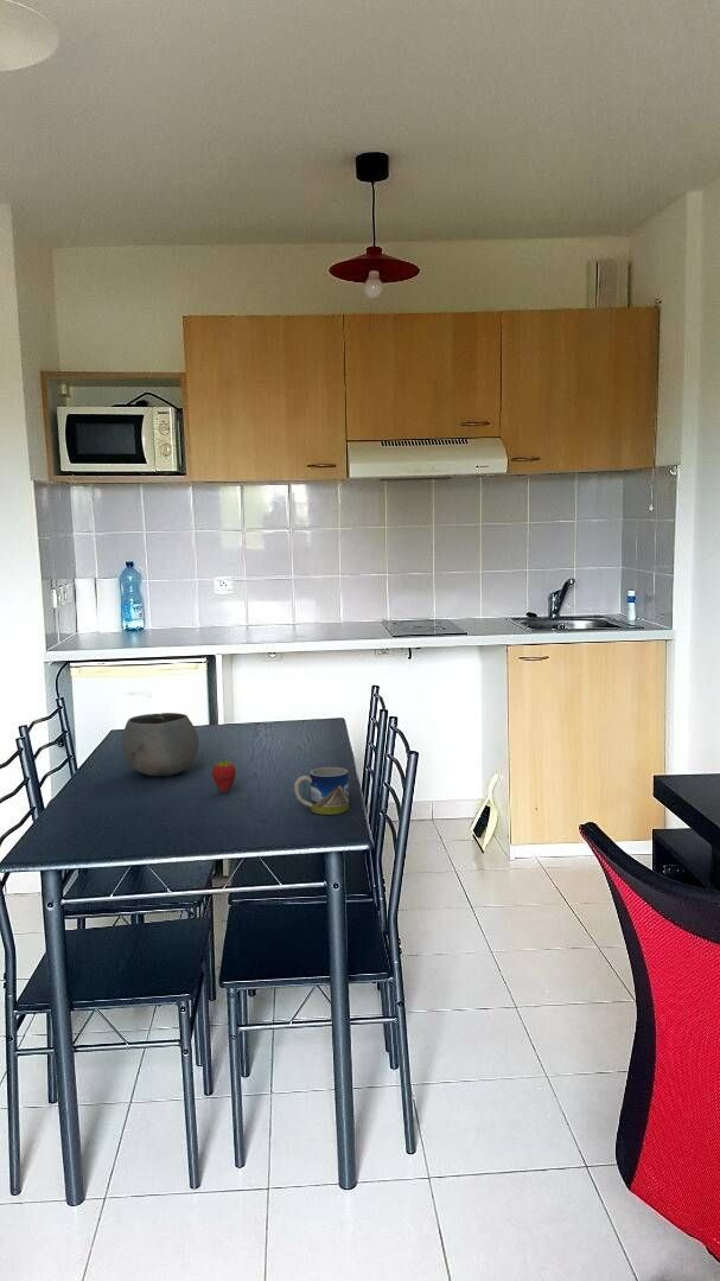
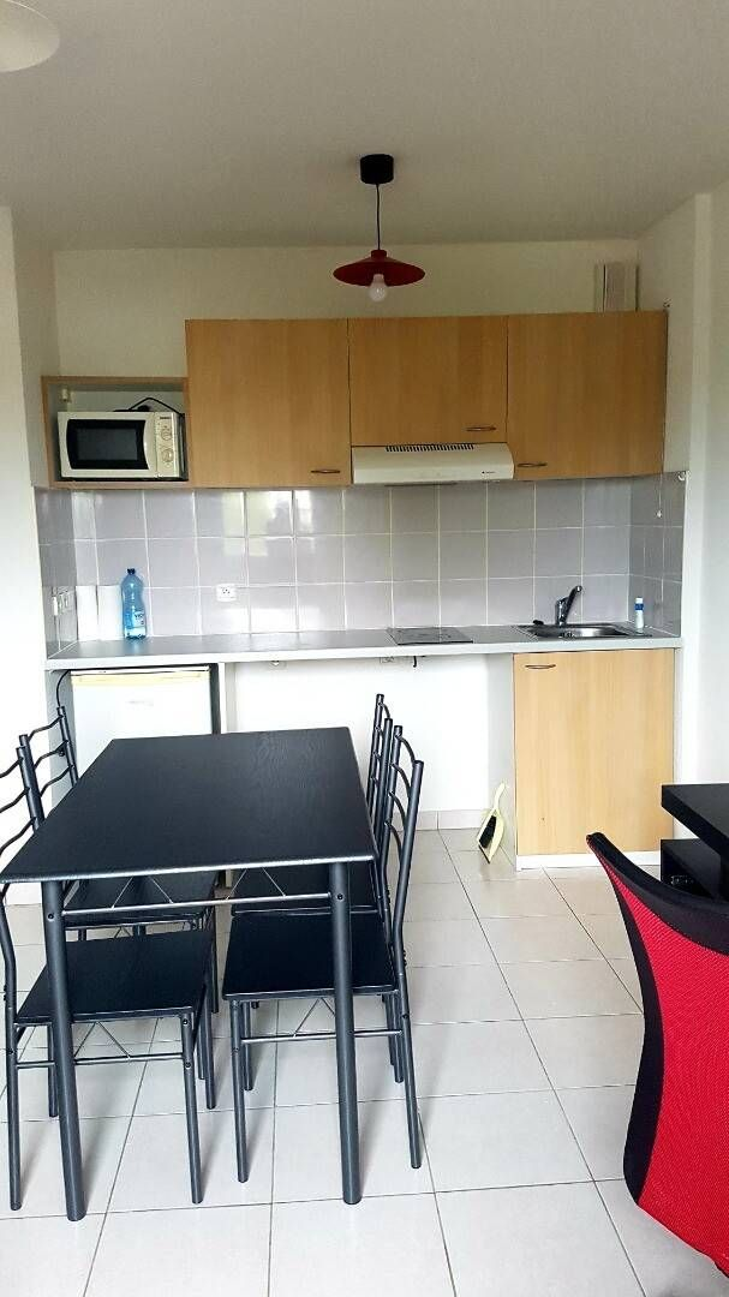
- mug [293,766,350,816]
- bowl [121,712,199,777]
- fruit [211,758,237,794]
